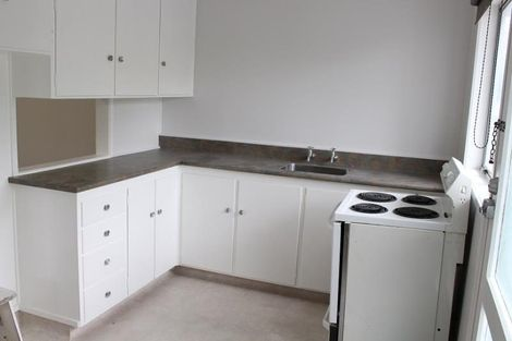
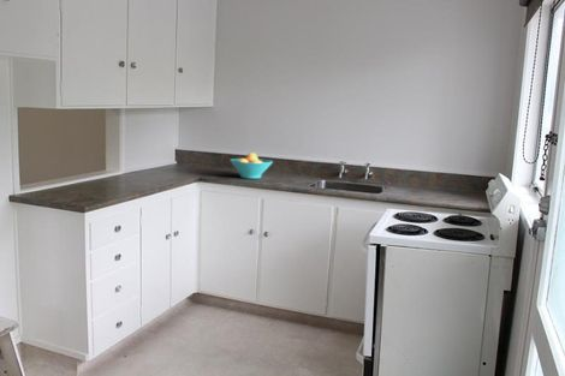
+ fruit bowl [228,151,274,180]
